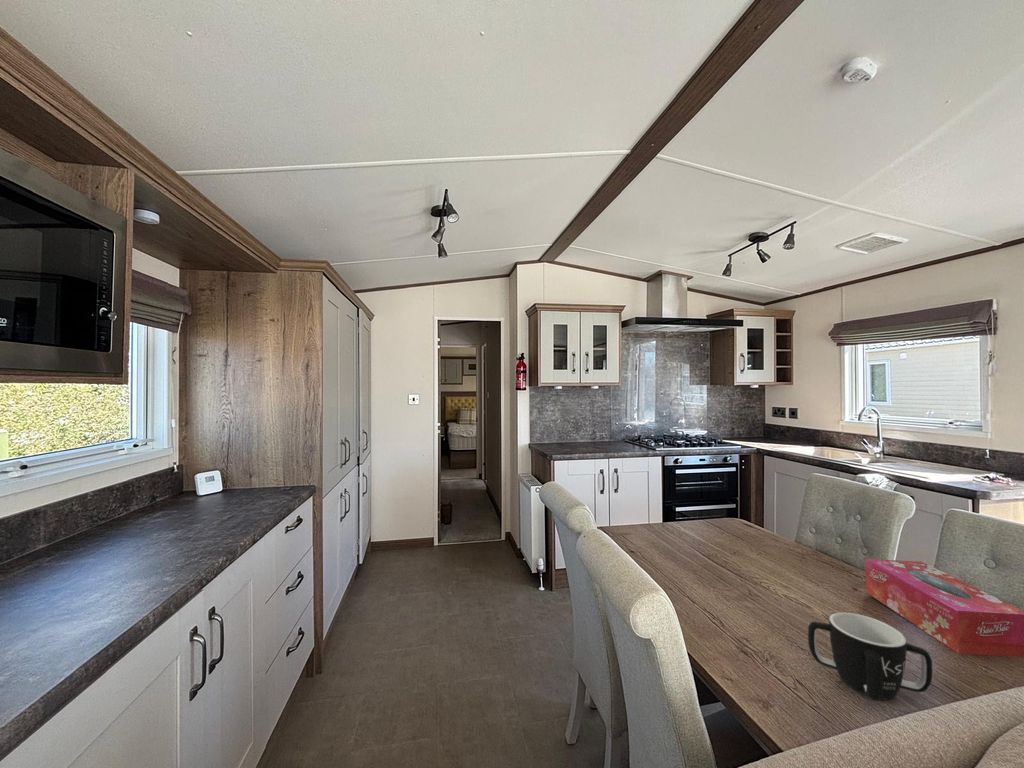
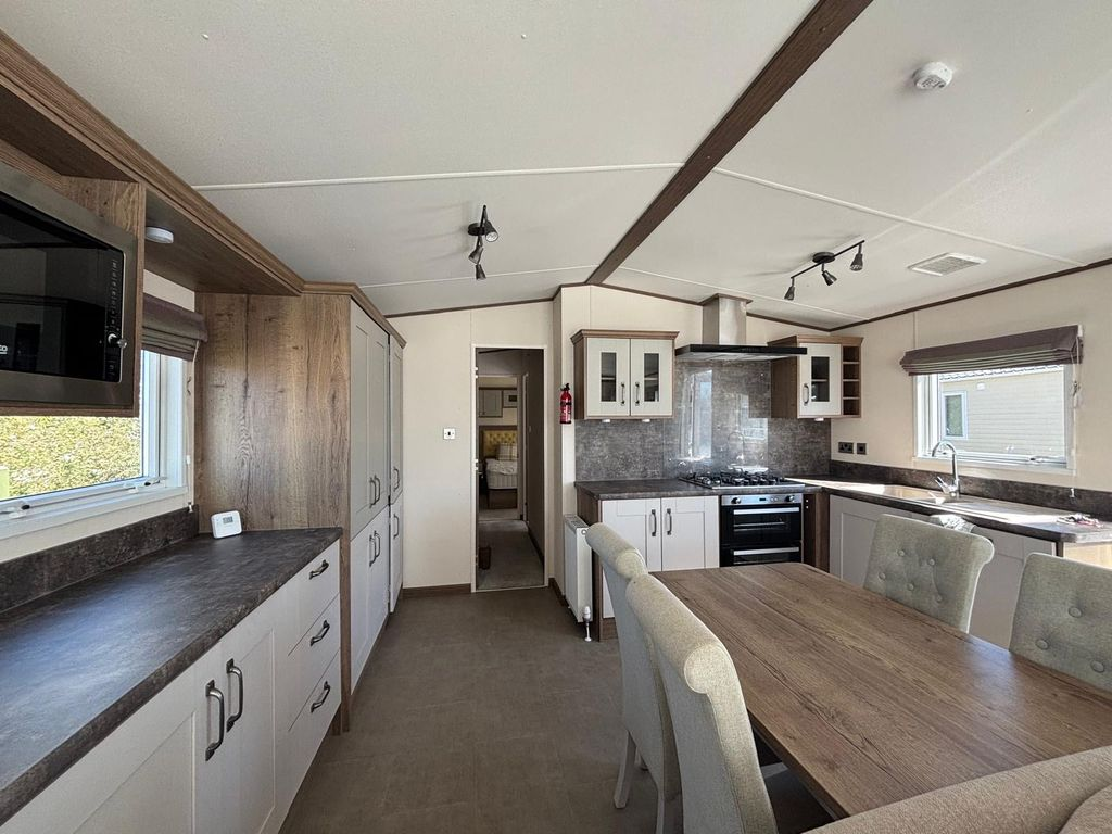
- tissue box [865,558,1024,658]
- mug [807,612,933,702]
